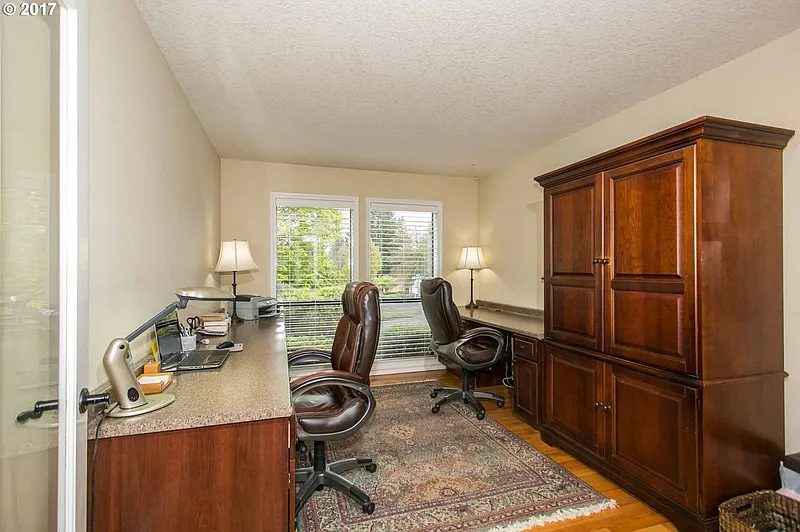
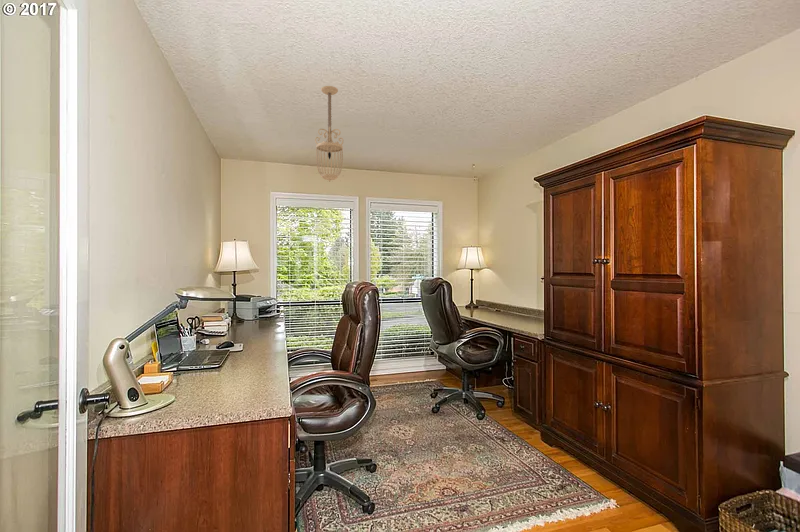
+ ceiling light fixture [311,85,344,182]
